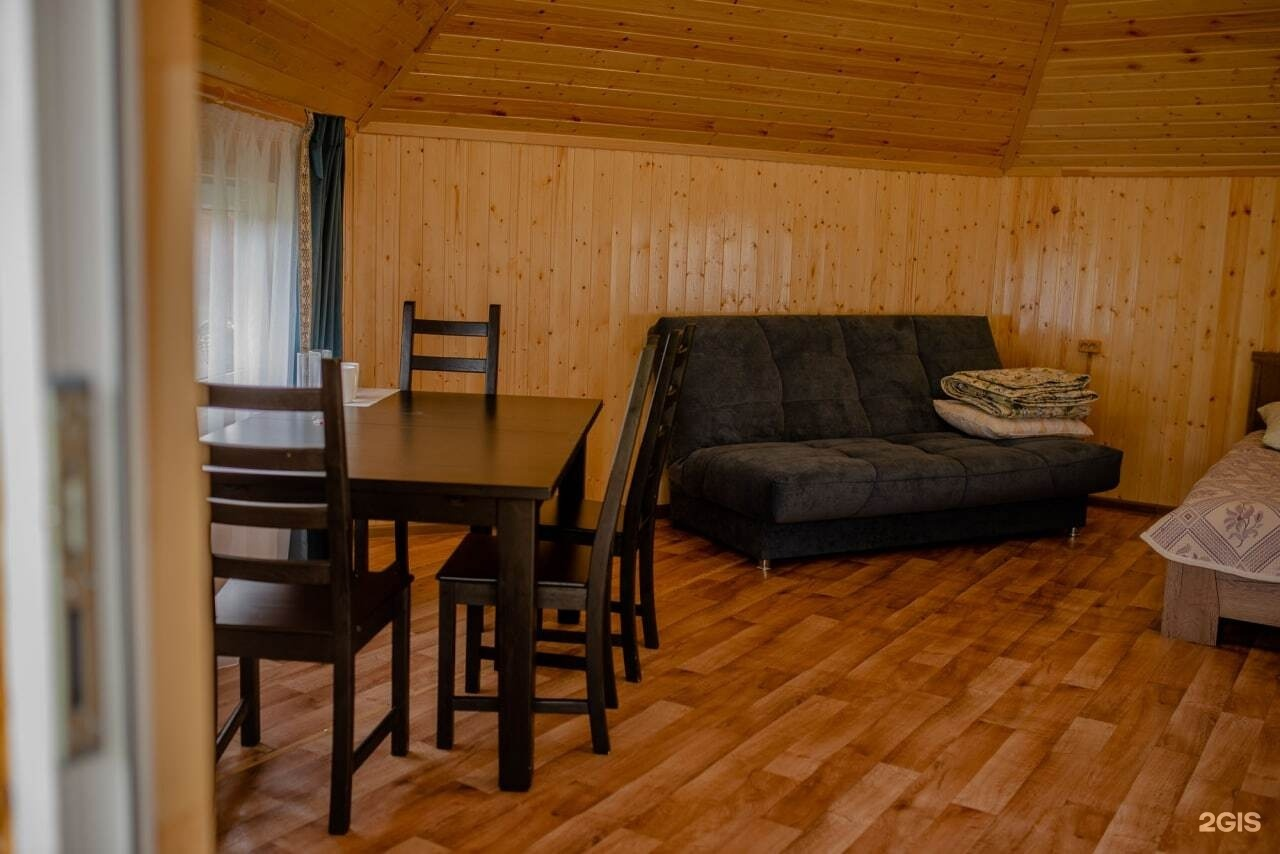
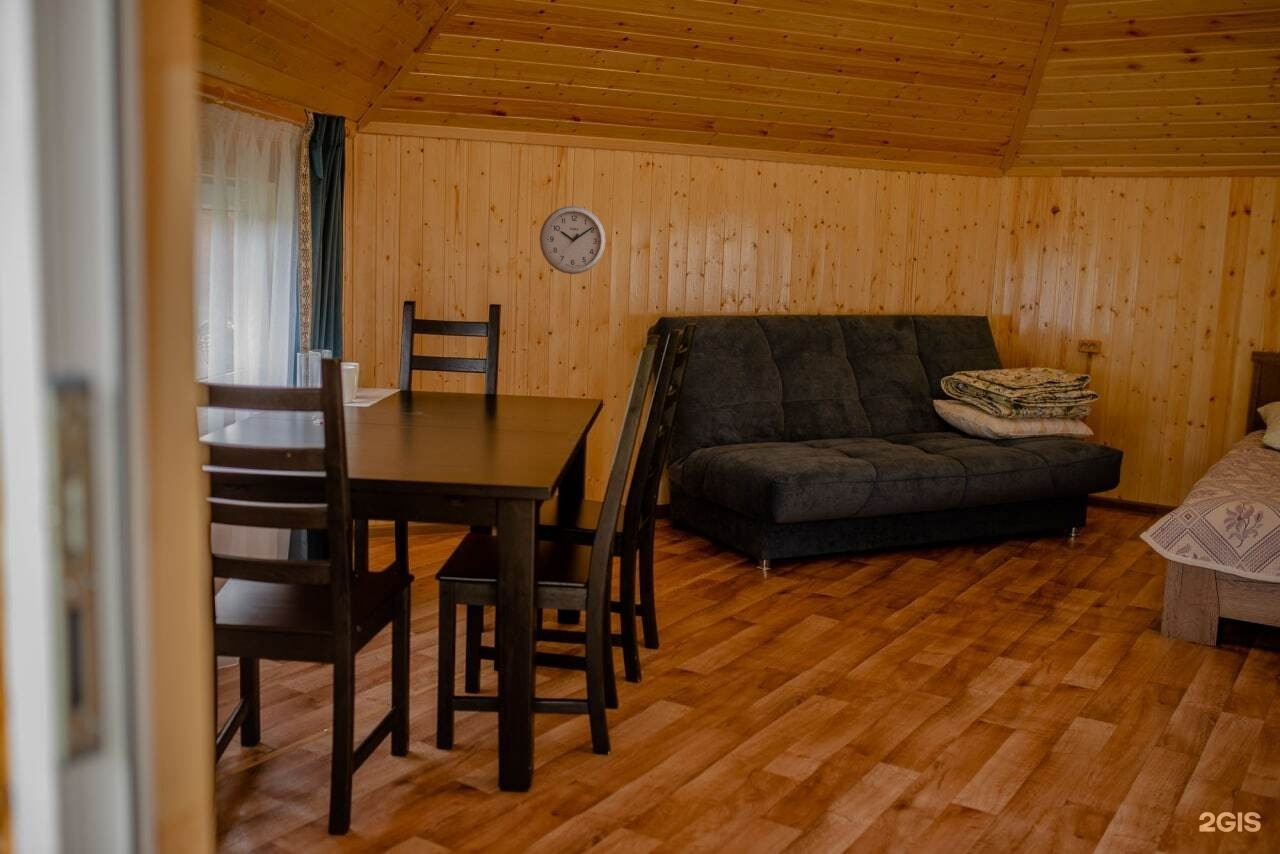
+ wall clock [539,205,607,275]
